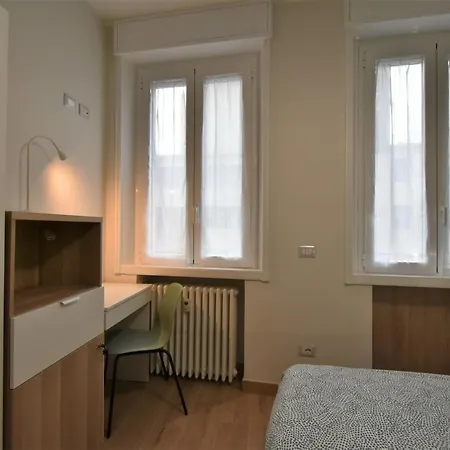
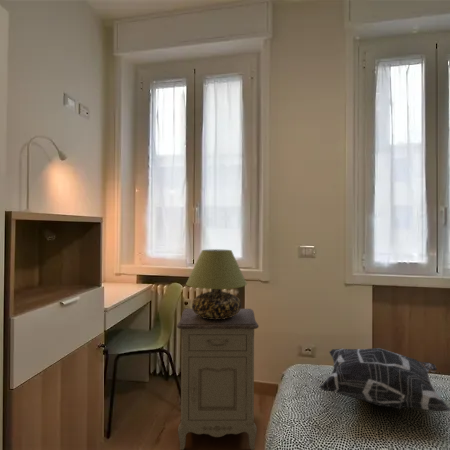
+ table lamp [185,248,248,319]
+ decorative pillow [318,347,450,412]
+ nightstand [176,308,260,450]
